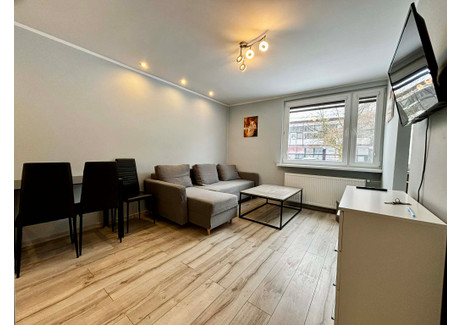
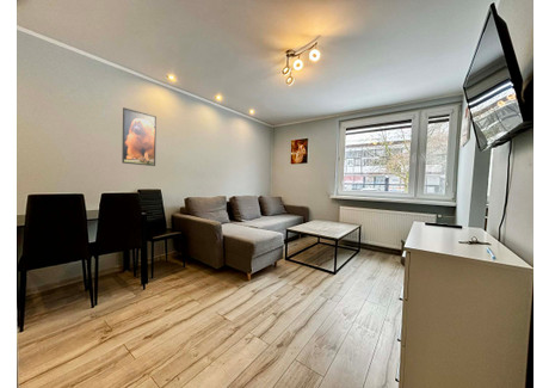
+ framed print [121,106,158,167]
